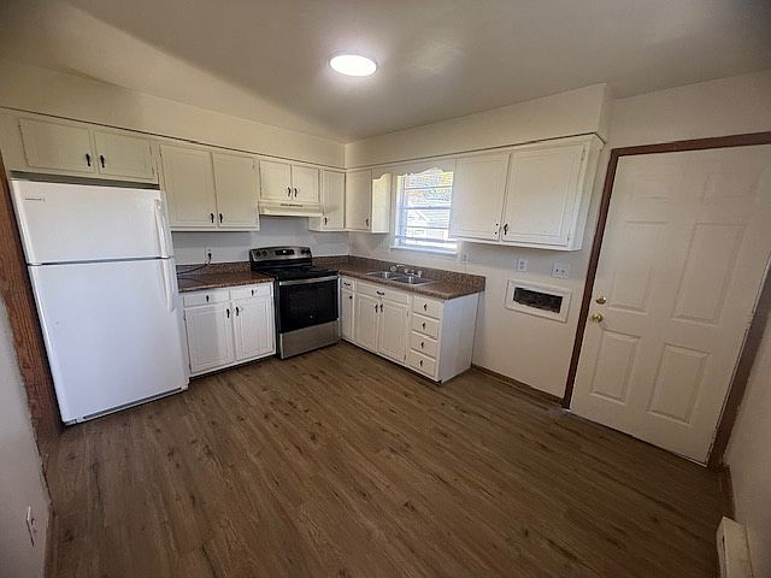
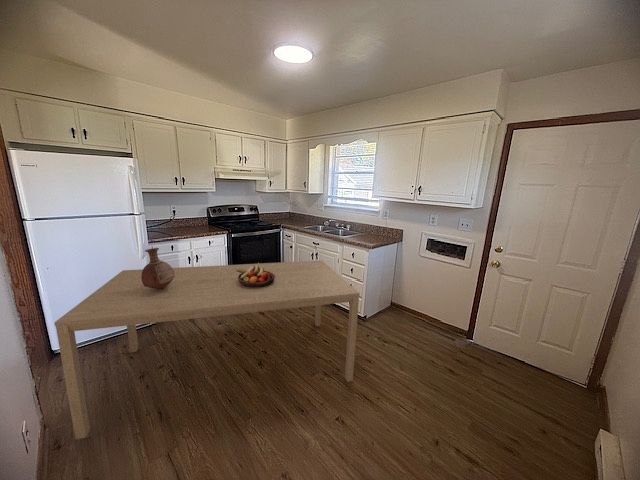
+ fruit bowl [236,265,275,287]
+ vase [141,247,175,289]
+ dining table [53,260,361,440]
